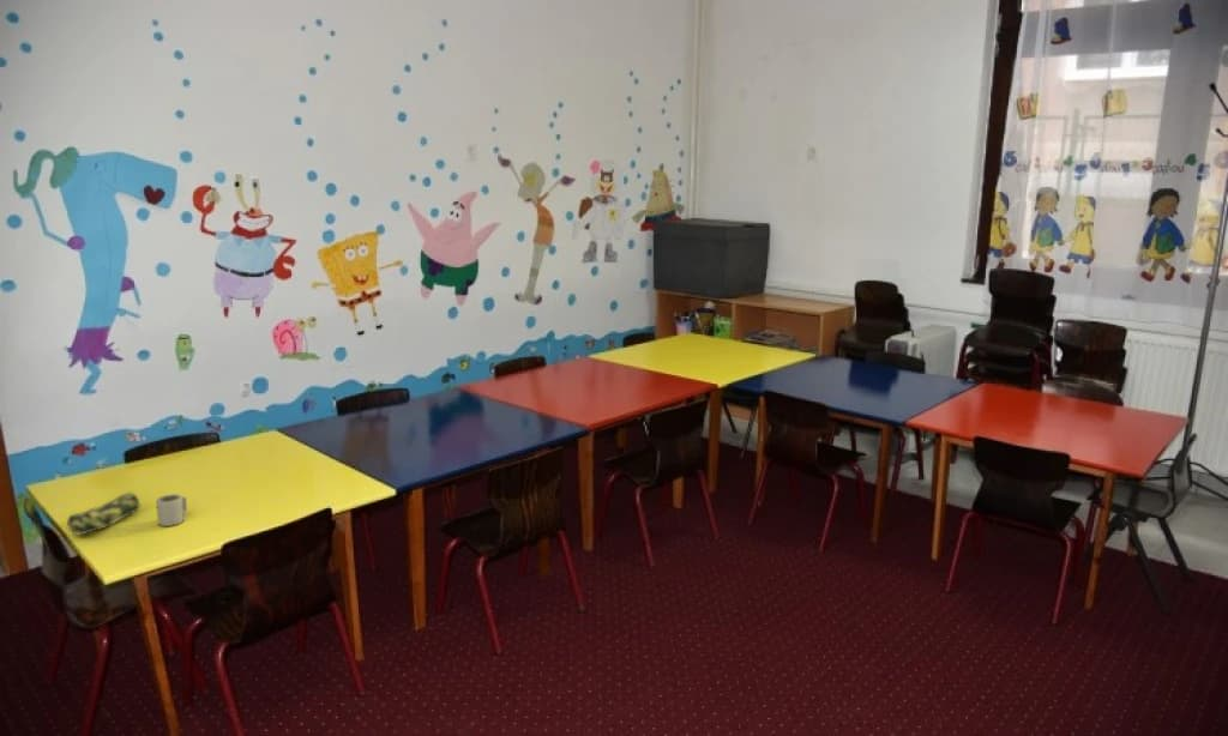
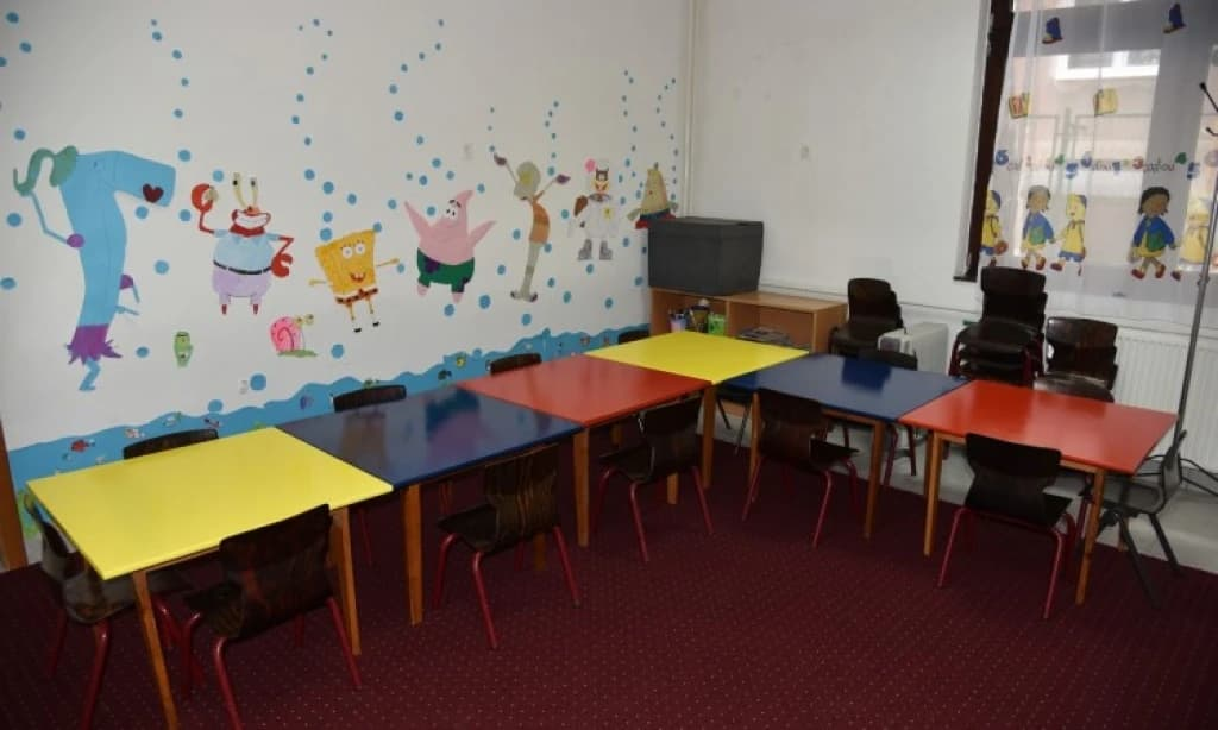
- pencil case [66,491,140,537]
- cup [155,493,188,527]
